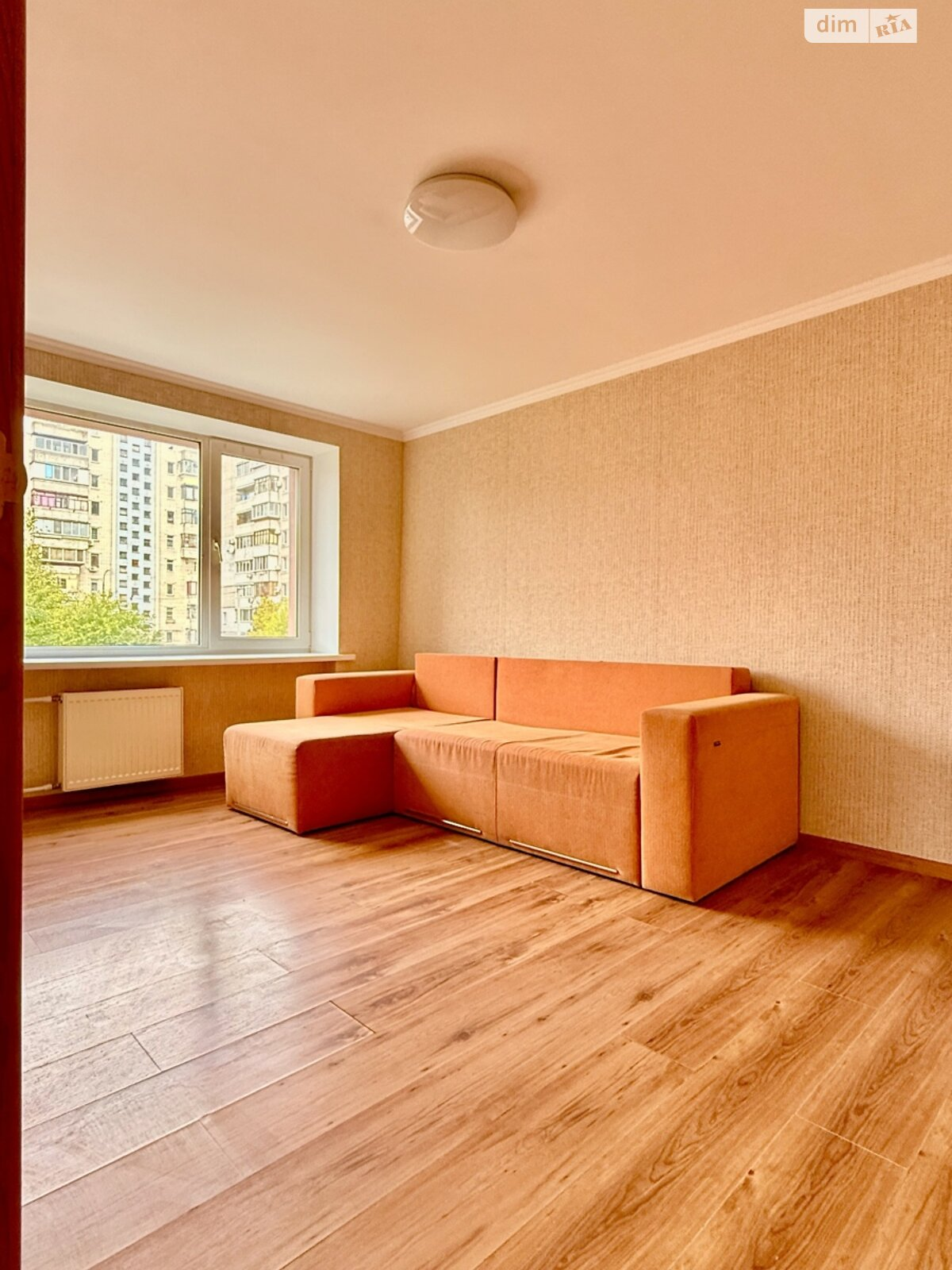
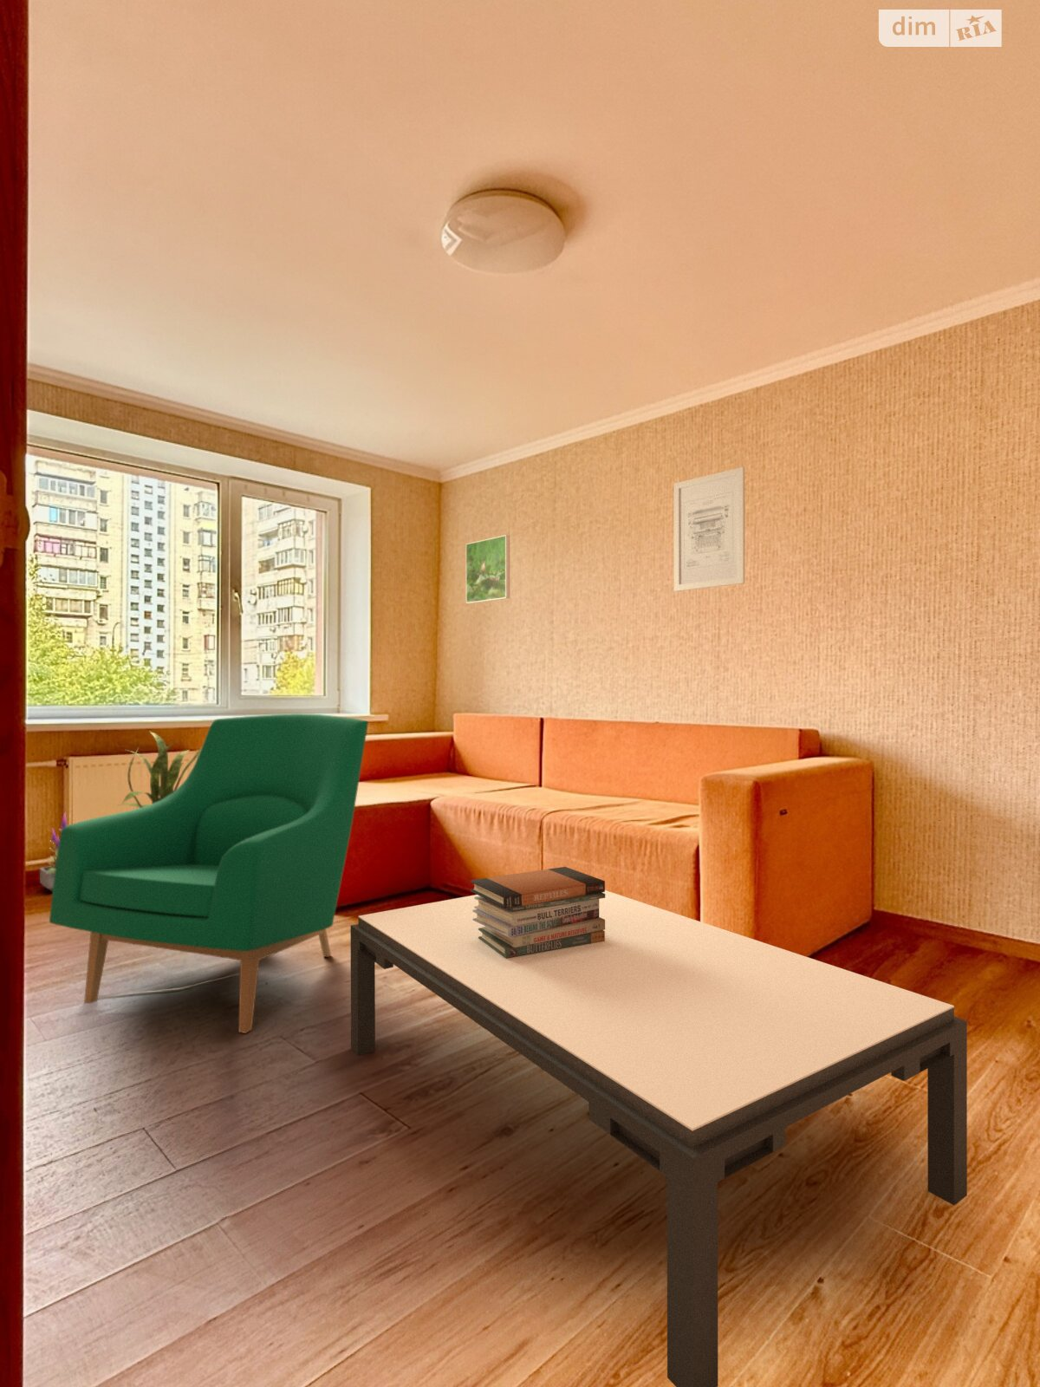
+ potted plant [39,813,68,892]
+ armchair [48,712,369,1034]
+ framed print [465,534,510,604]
+ wall art [673,466,745,592]
+ house plant [118,731,202,809]
+ coffee table [350,889,968,1387]
+ book stack [470,866,606,959]
